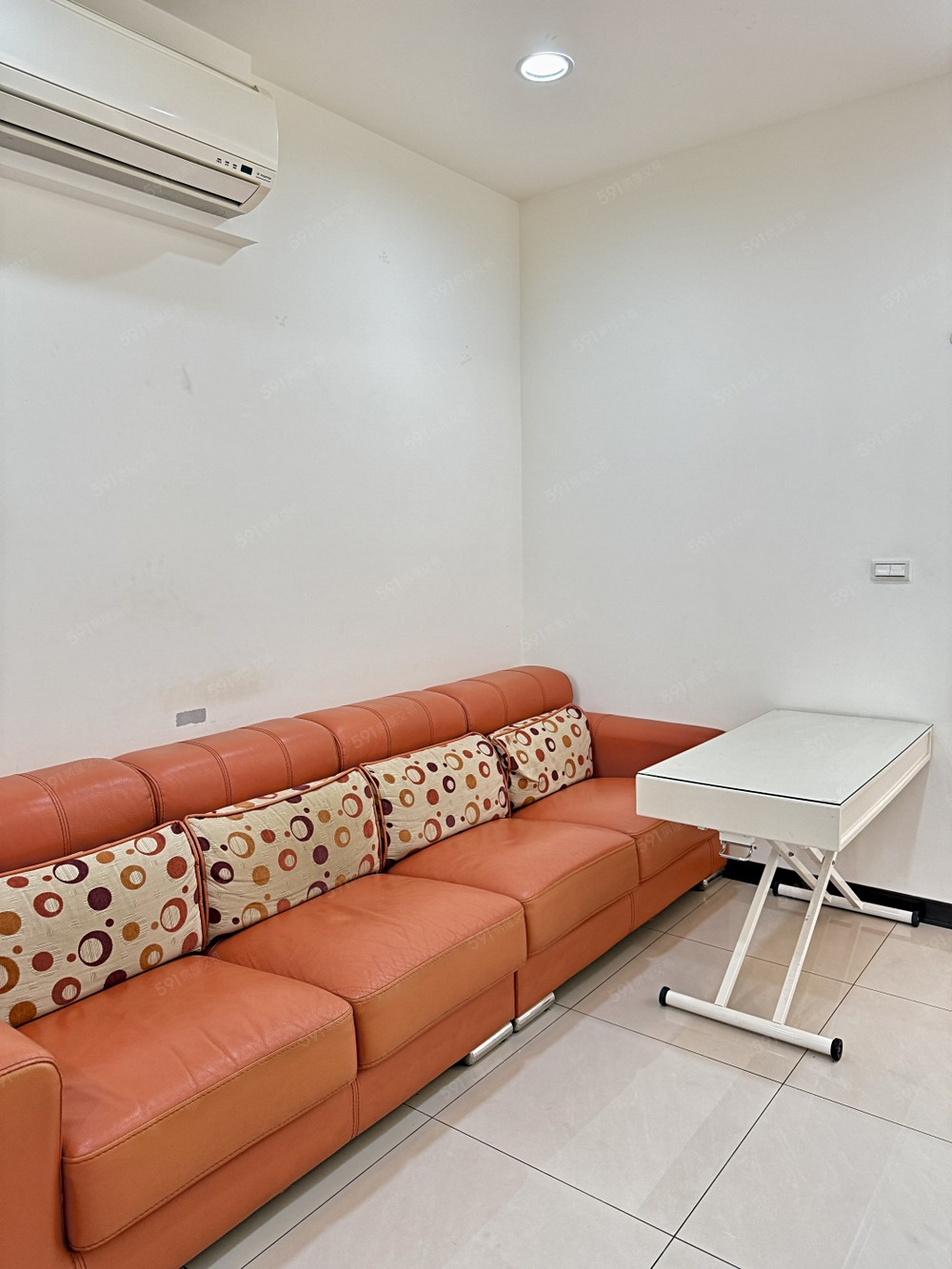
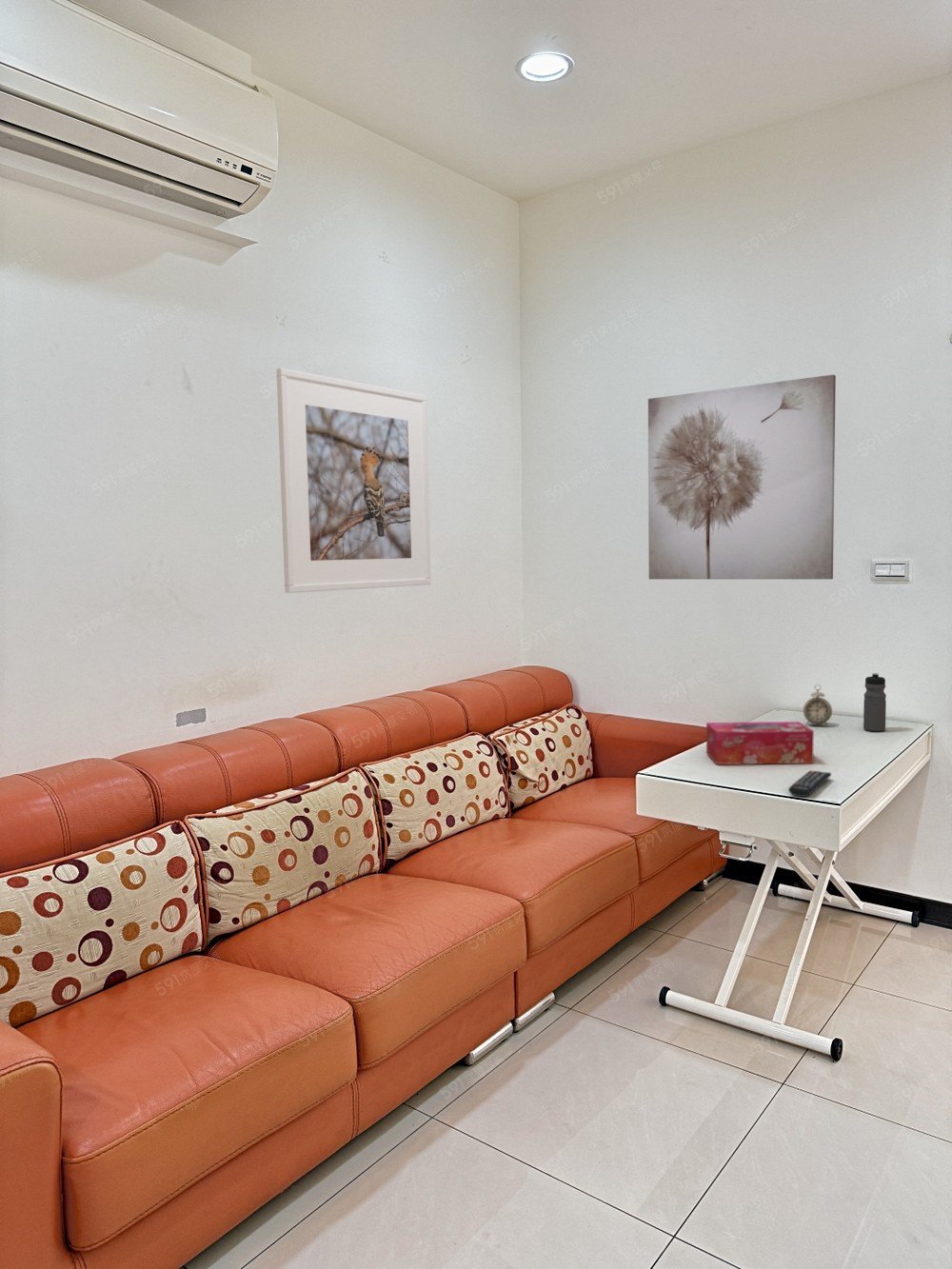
+ wall art [647,373,837,580]
+ tissue box [705,721,815,765]
+ water bottle [863,672,887,732]
+ remote control [788,769,832,798]
+ alarm clock [803,684,833,727]
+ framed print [275,367,431,594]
